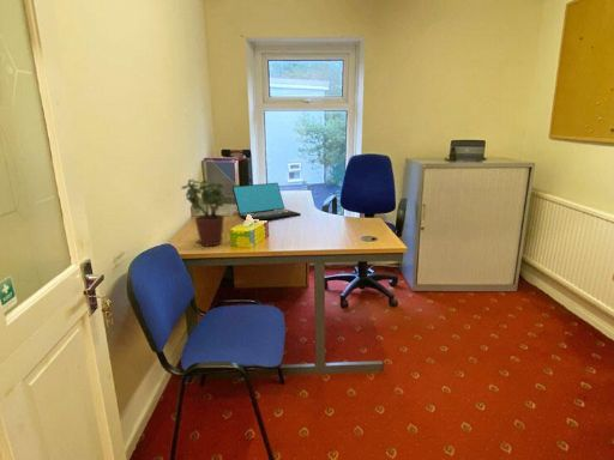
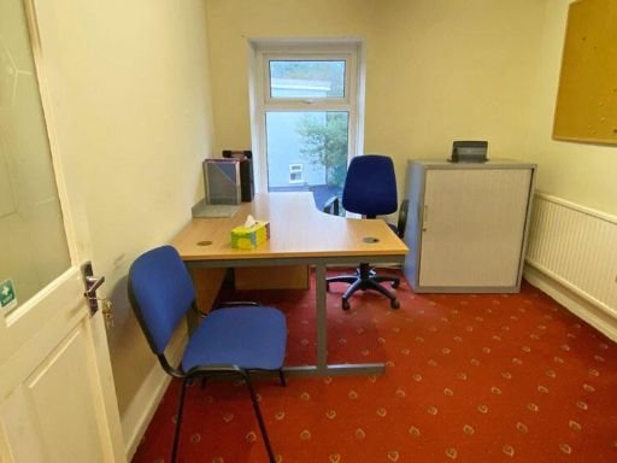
- laptop [231,182,302,222]
- potted plant [180,178,227,247]
